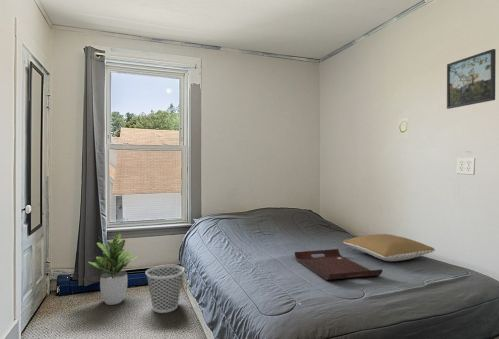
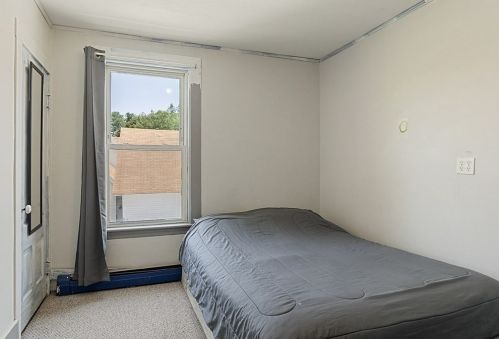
- serving tray [294,248,384,281]
- wastebasket [145,264,185,314]
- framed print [446,48,497,110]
- potted plant [88,229,138,306]
- pillow [342,233,436,262]
